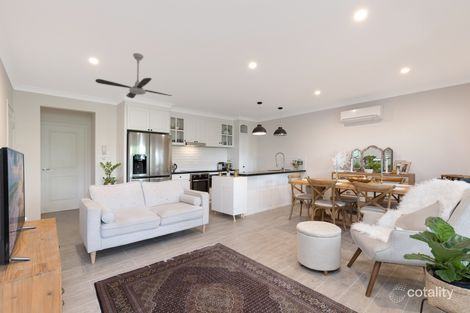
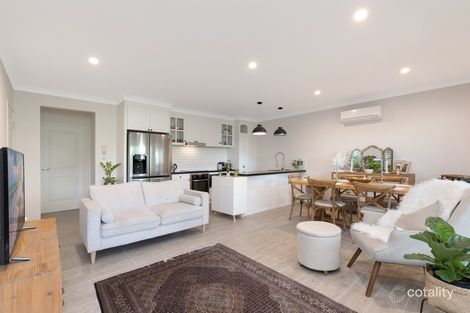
- ceiling fan [94,52,173,99]
